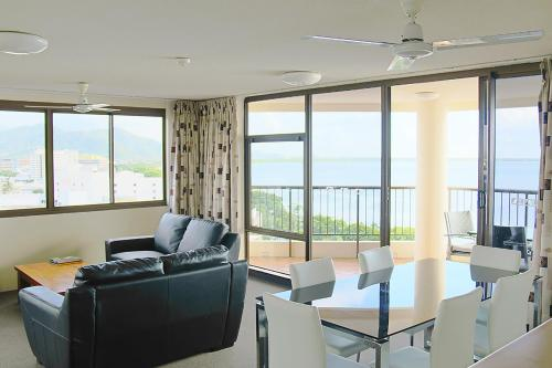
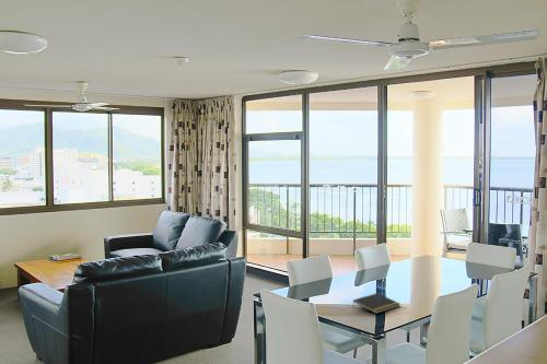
+ notepad [351,292,400,315]
